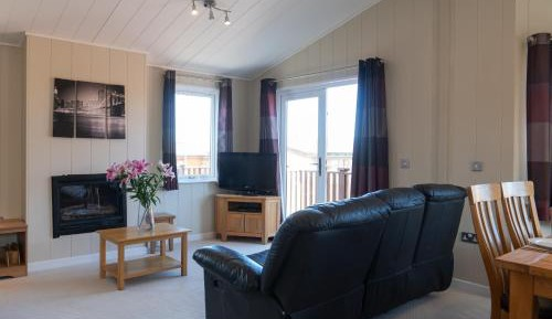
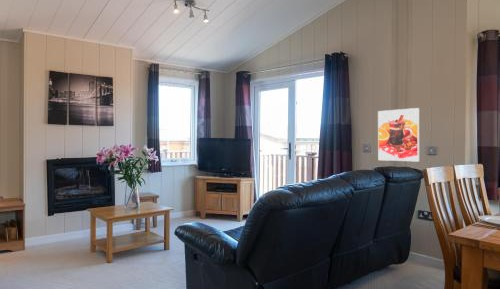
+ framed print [377,107,420,162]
